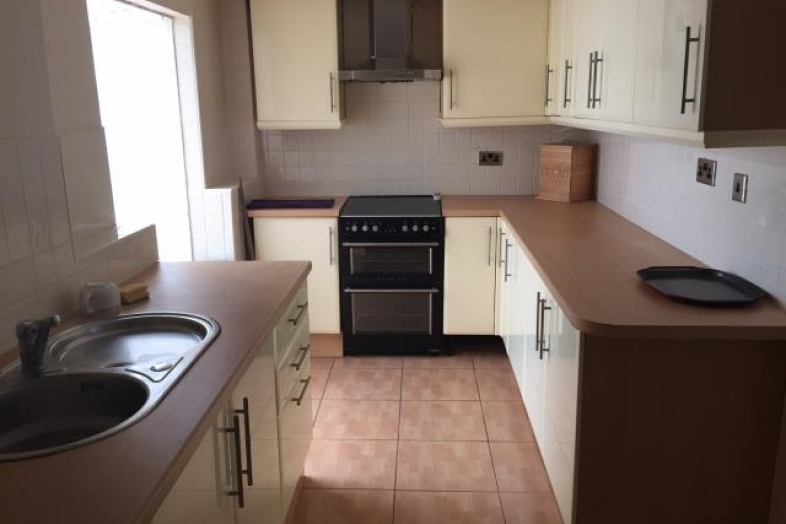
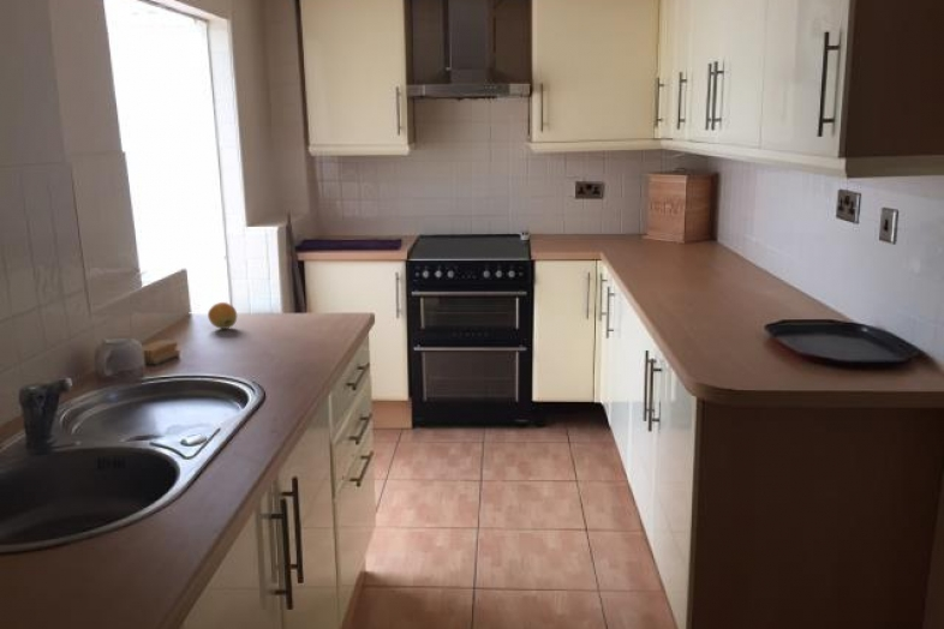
+ fruit [207,301,238,330]
